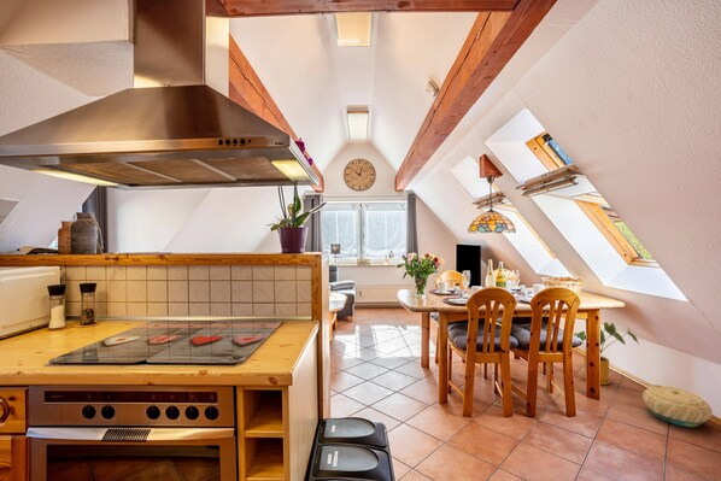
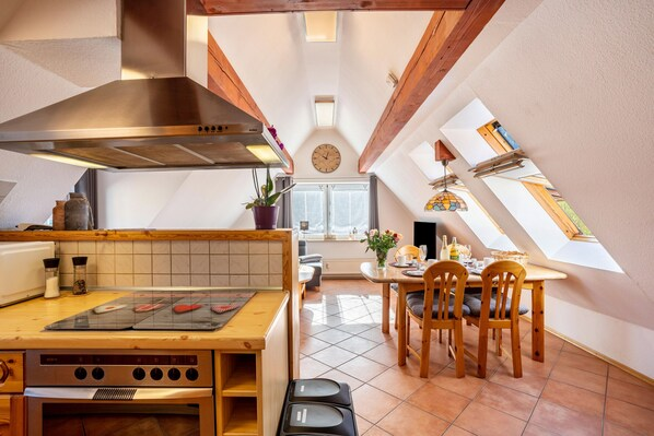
- basket [641,383,713,428]
- house plant [573,322,640,386]
